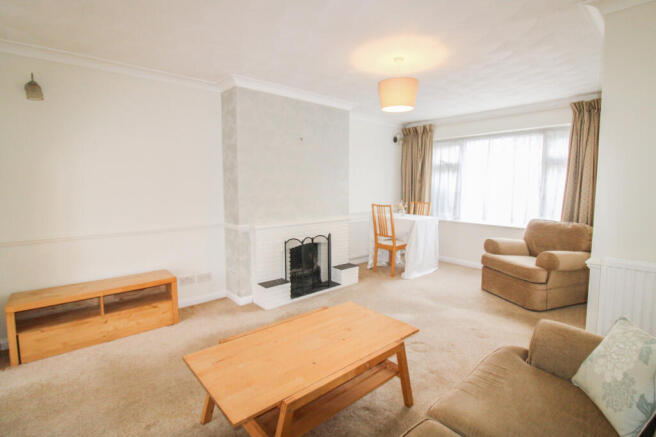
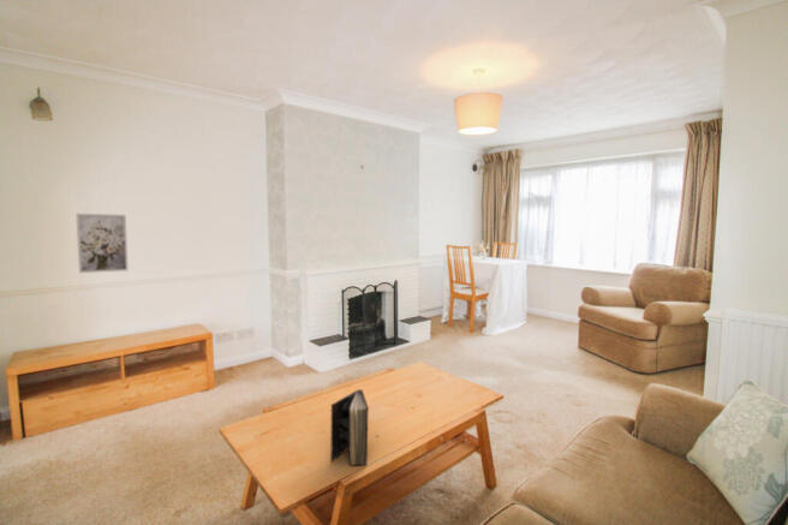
+ book [329,388,370,467]
+ wall art [74,213,130,274]
